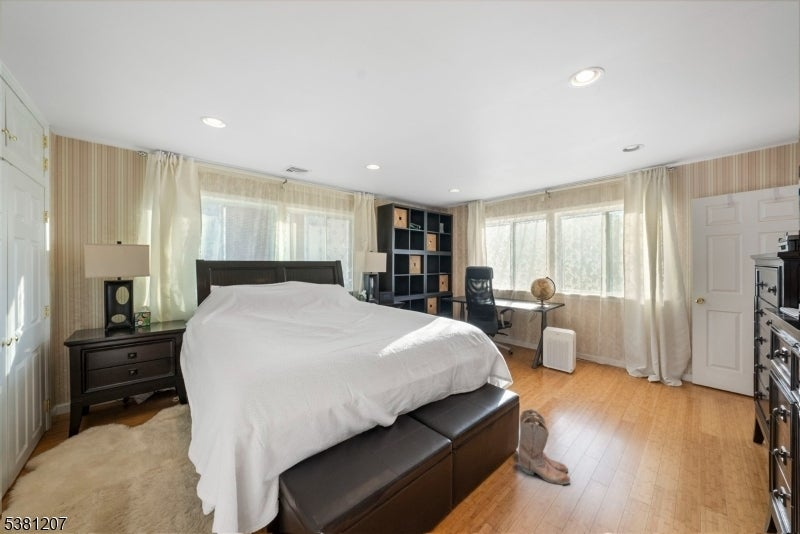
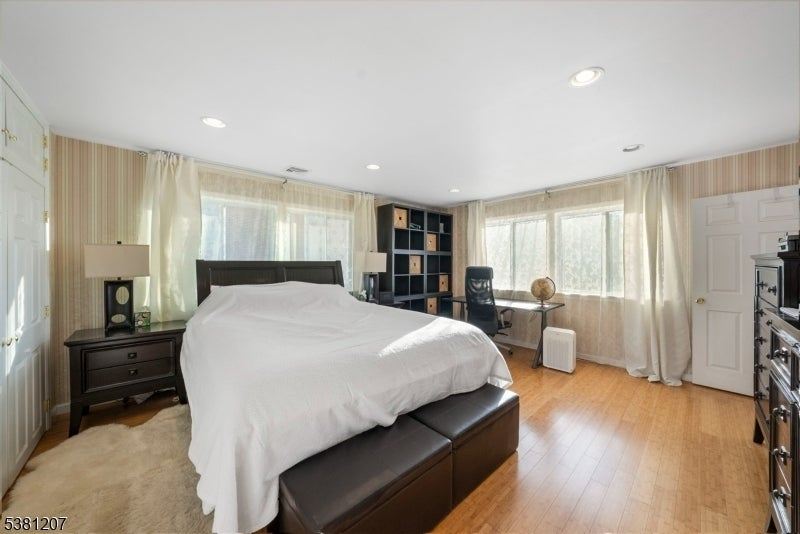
- boots [518,408,571,486]
